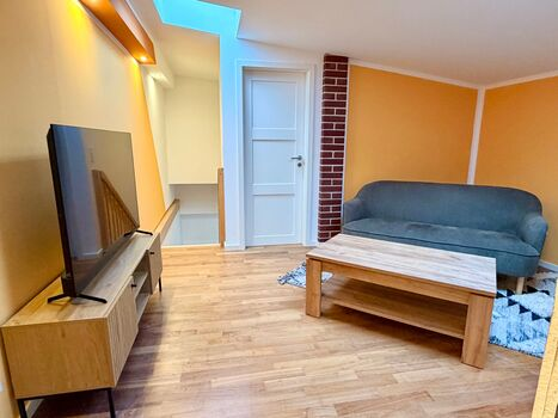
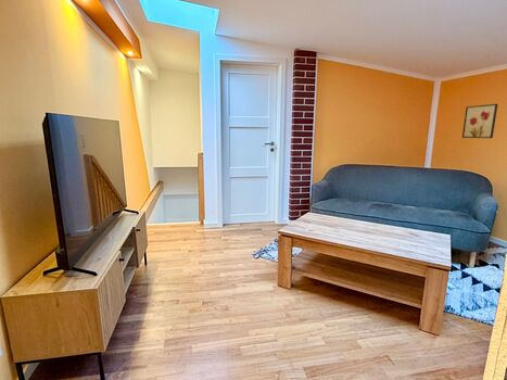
+ wall art [461,103,498,139]
